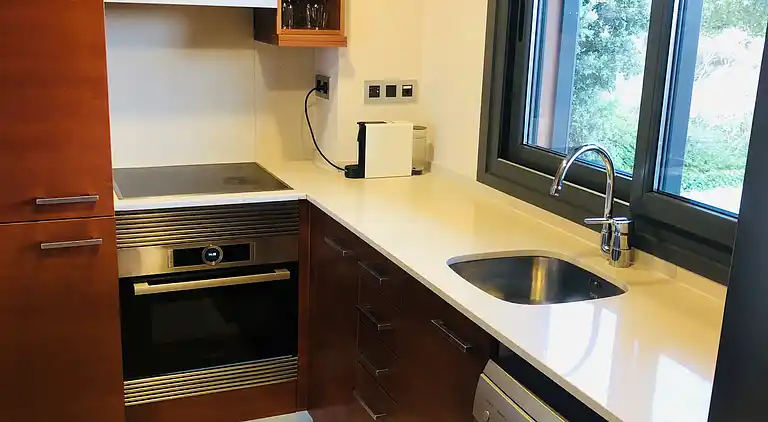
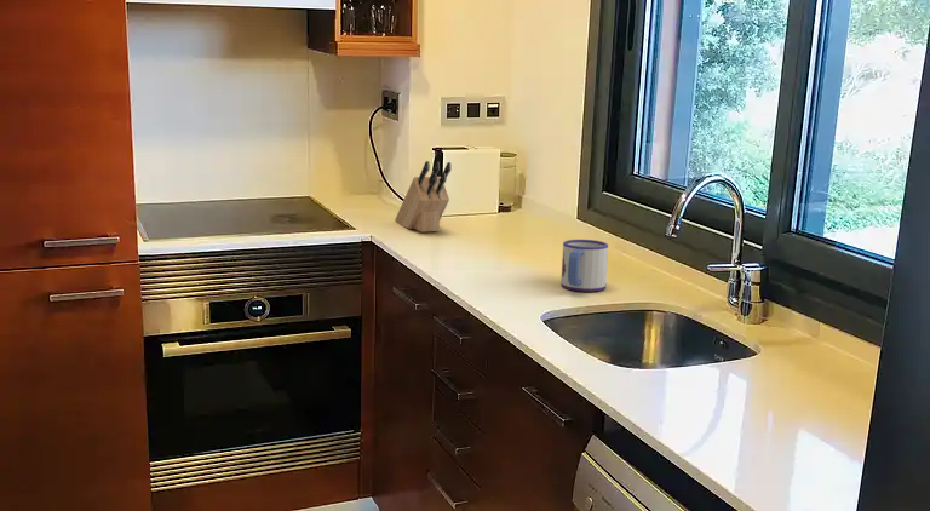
+ knife block [394,160,452,234]
+ mug [559,239,609,293]
